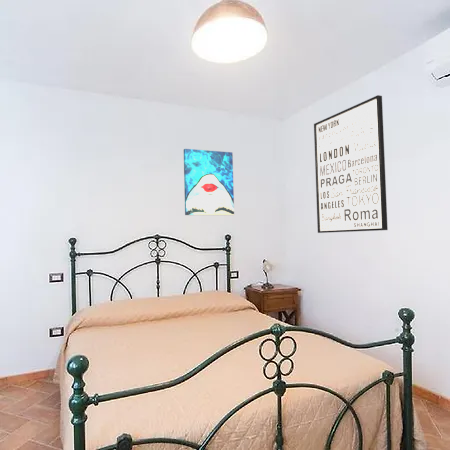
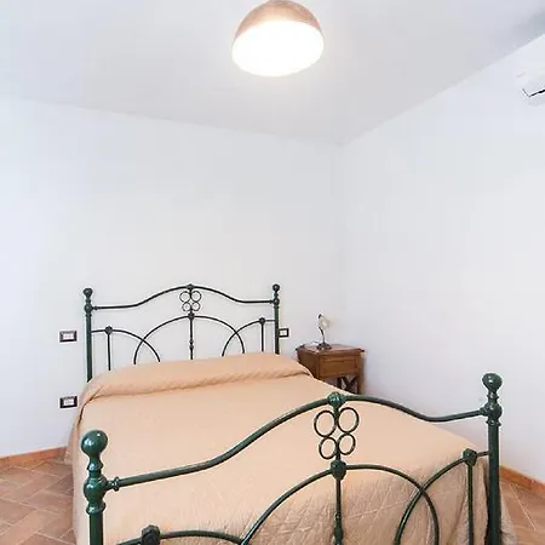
- wall art [183,148,235,216]
- wall art [313,94,389,234]
